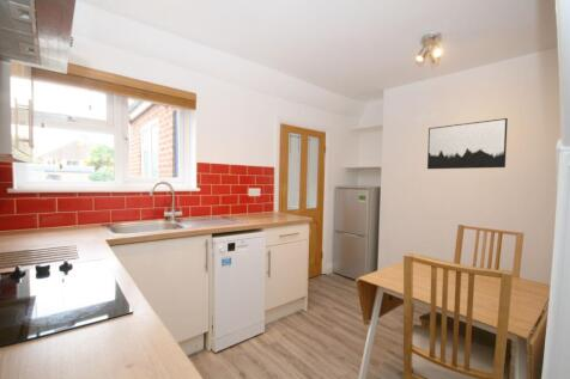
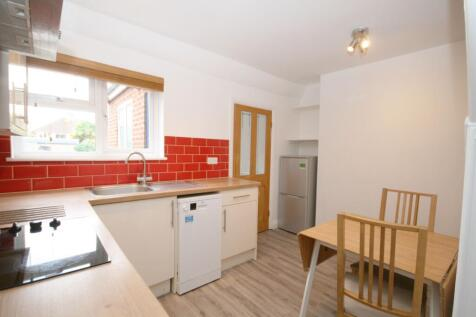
- wall art [426,117,509,170]
